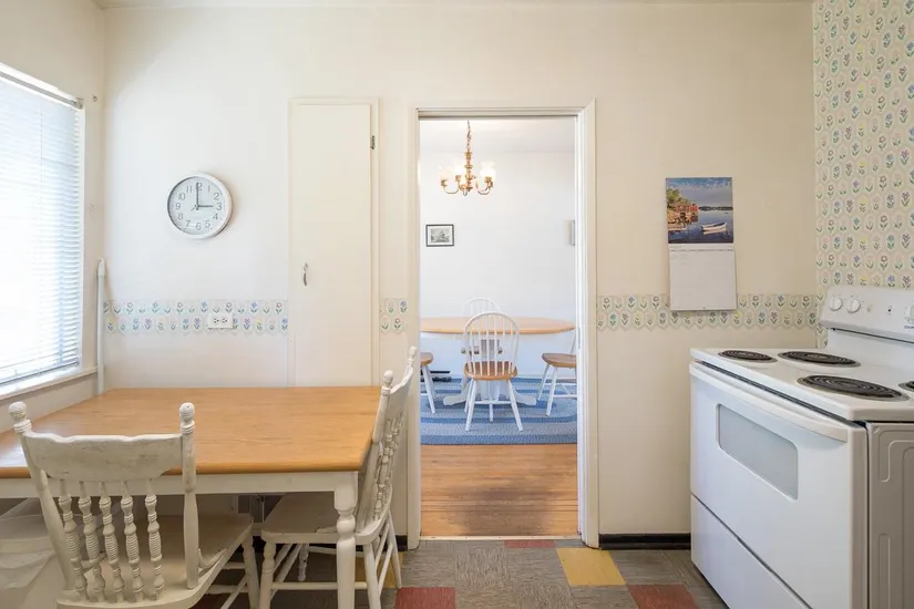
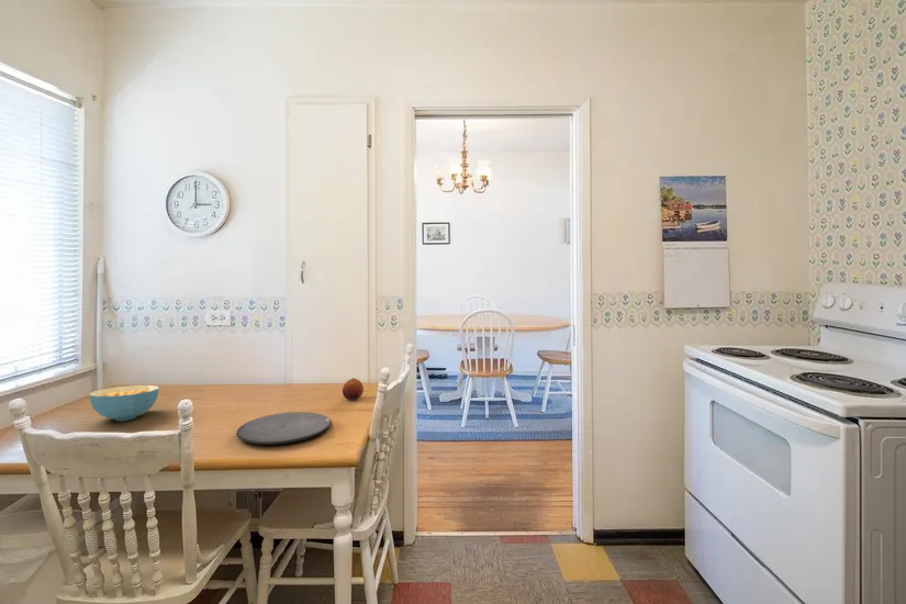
+ cereal bowl [88,384,160,422]
+ fruit [342,377,365,401]
+ plate [235,411,332,446]
